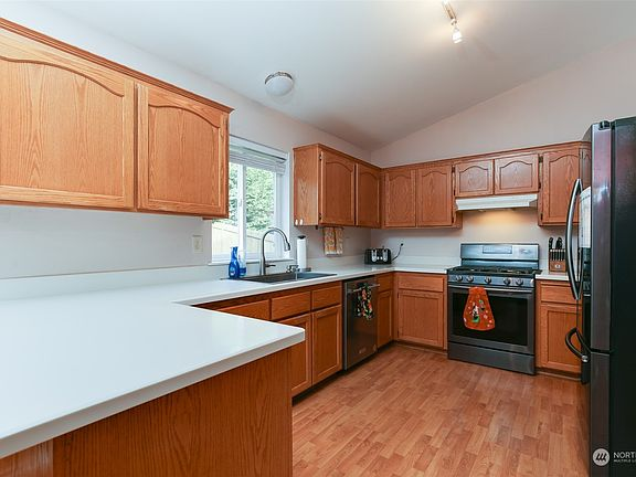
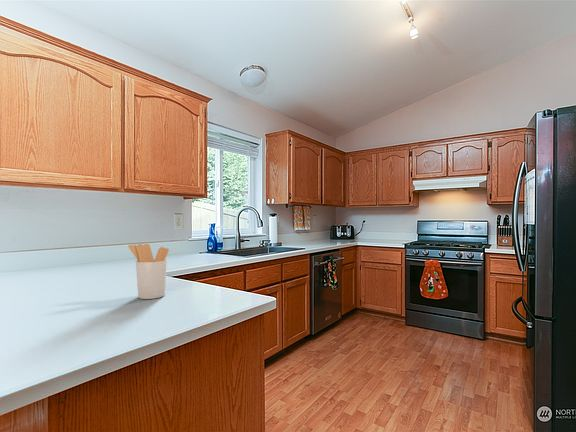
+ utensil holder [127,243,170,300]
